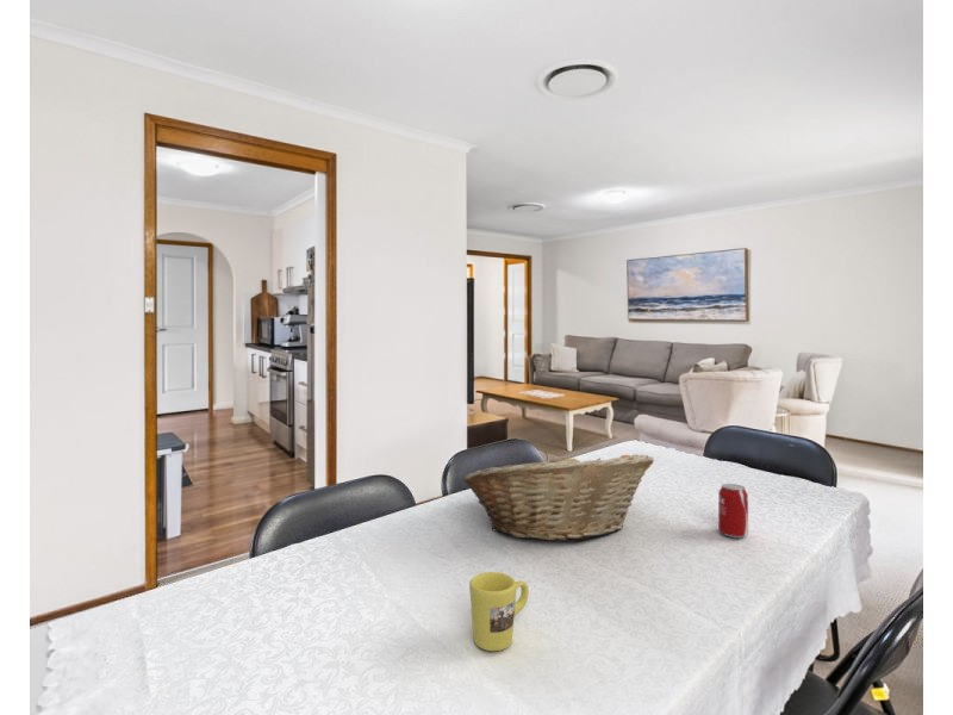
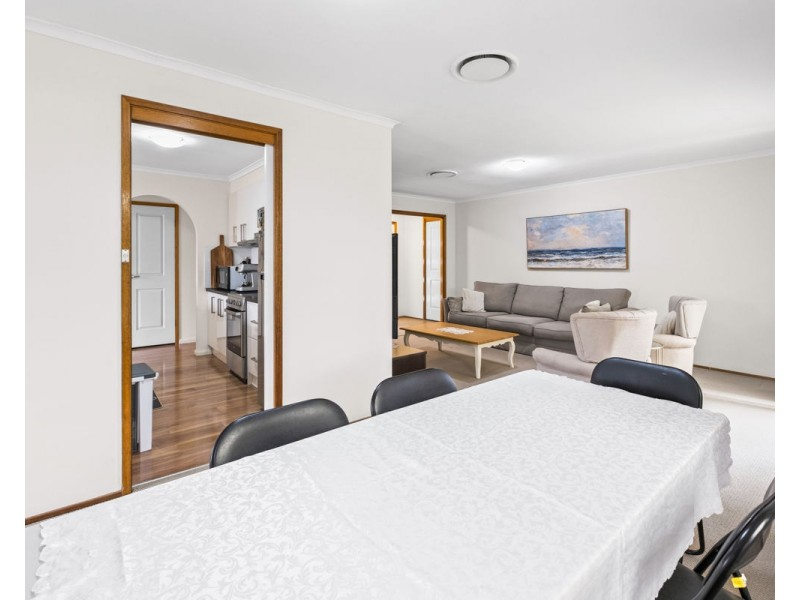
- fruit basket [461,450,655,542]
- mug [468,571,530,652]
- beverage can [717,483,749,539]
